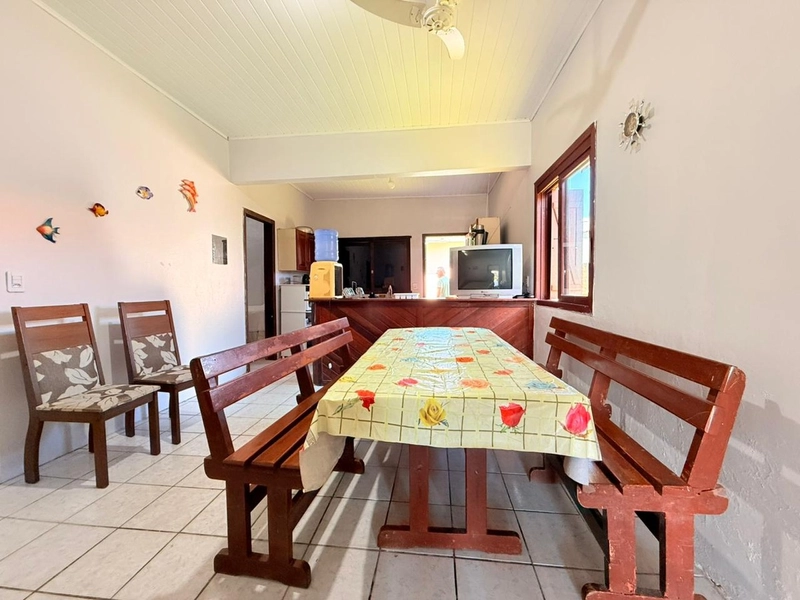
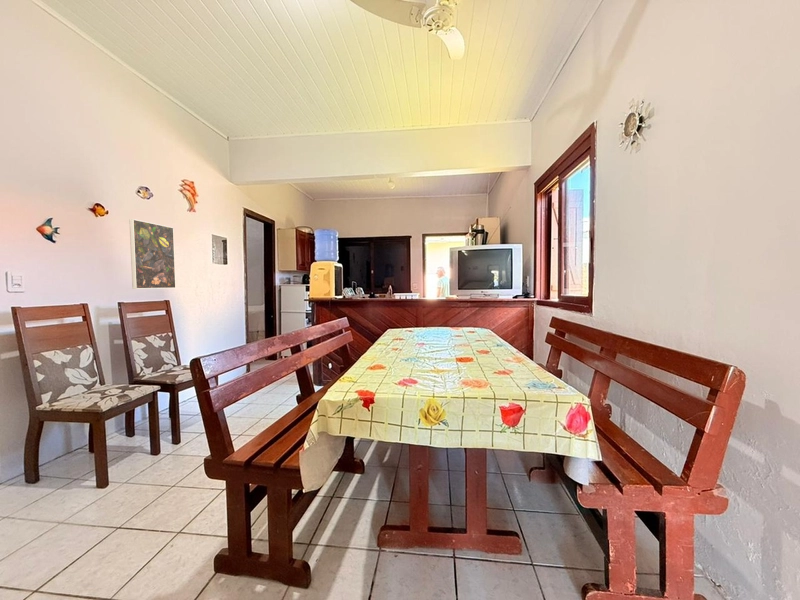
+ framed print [129,218,177,290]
